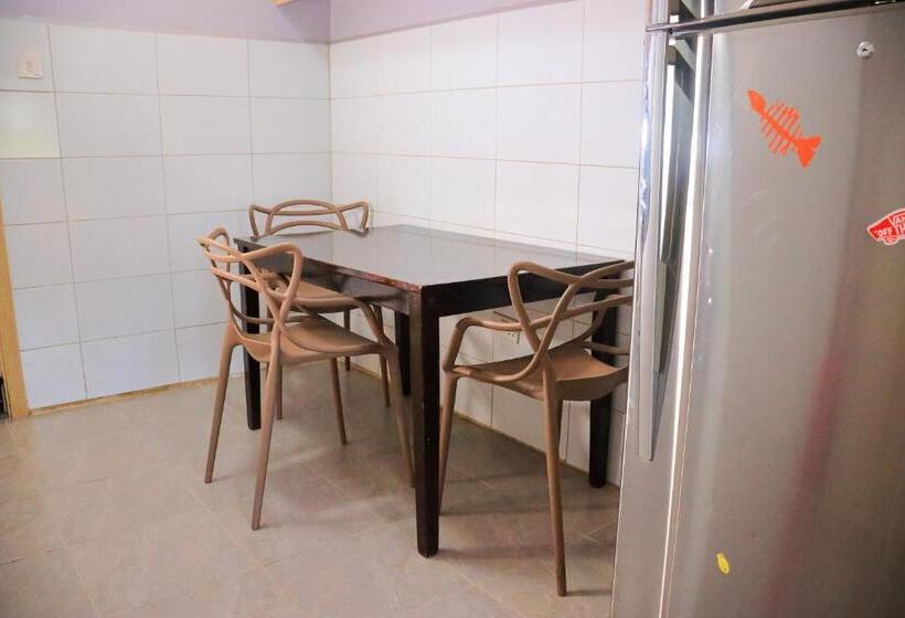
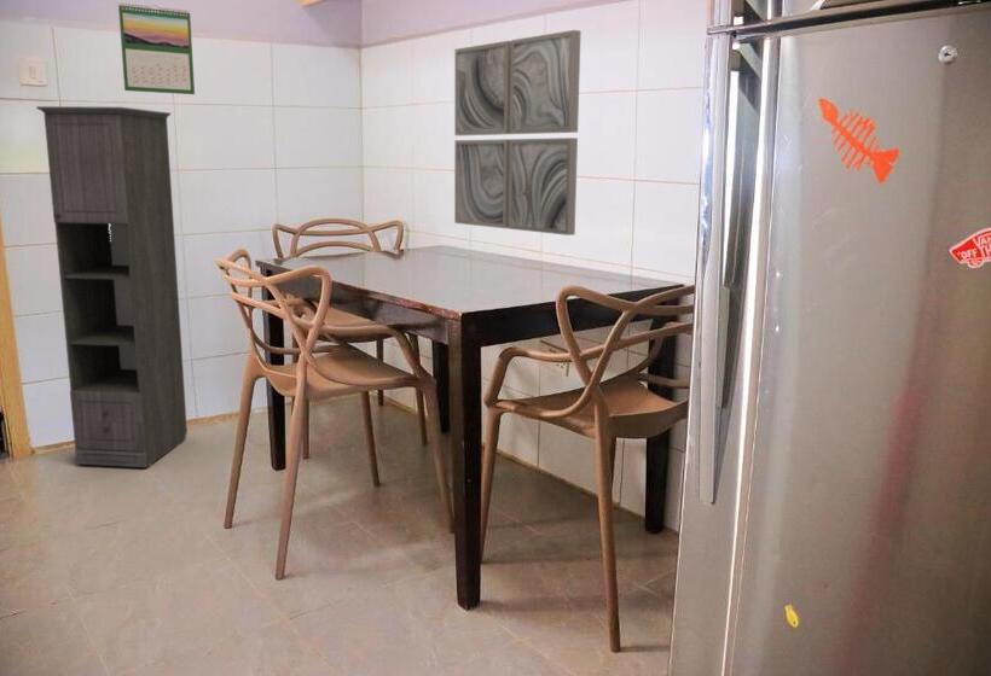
+ storage cabinet [35,105,189,468]
+ wall art [453,29,583,237]
+ calendar [117,1,196,95]
